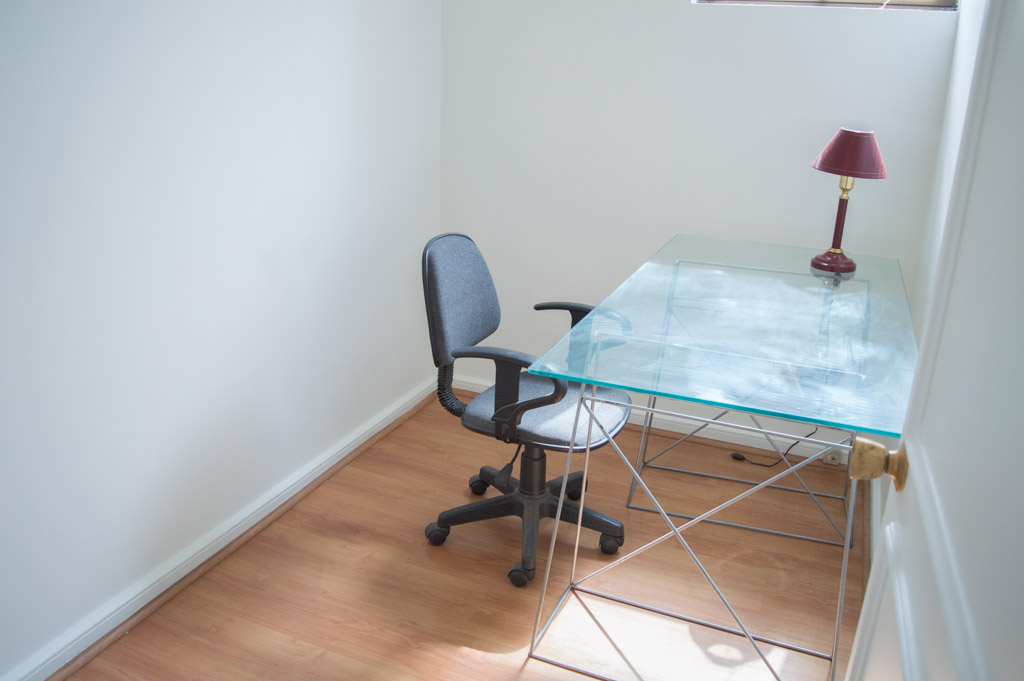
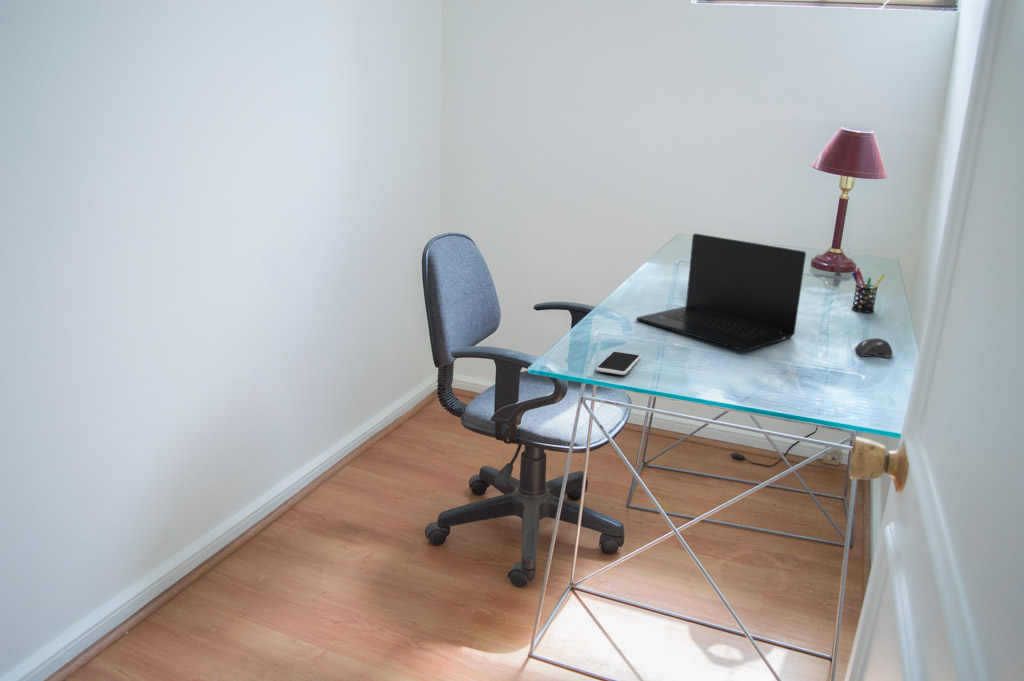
+ smartphone [595,351,642,376]
+ computer mouse [854,337,894,359]
+ pen holder [851,267,886,313]
+ laptop [636,233,807,352]
